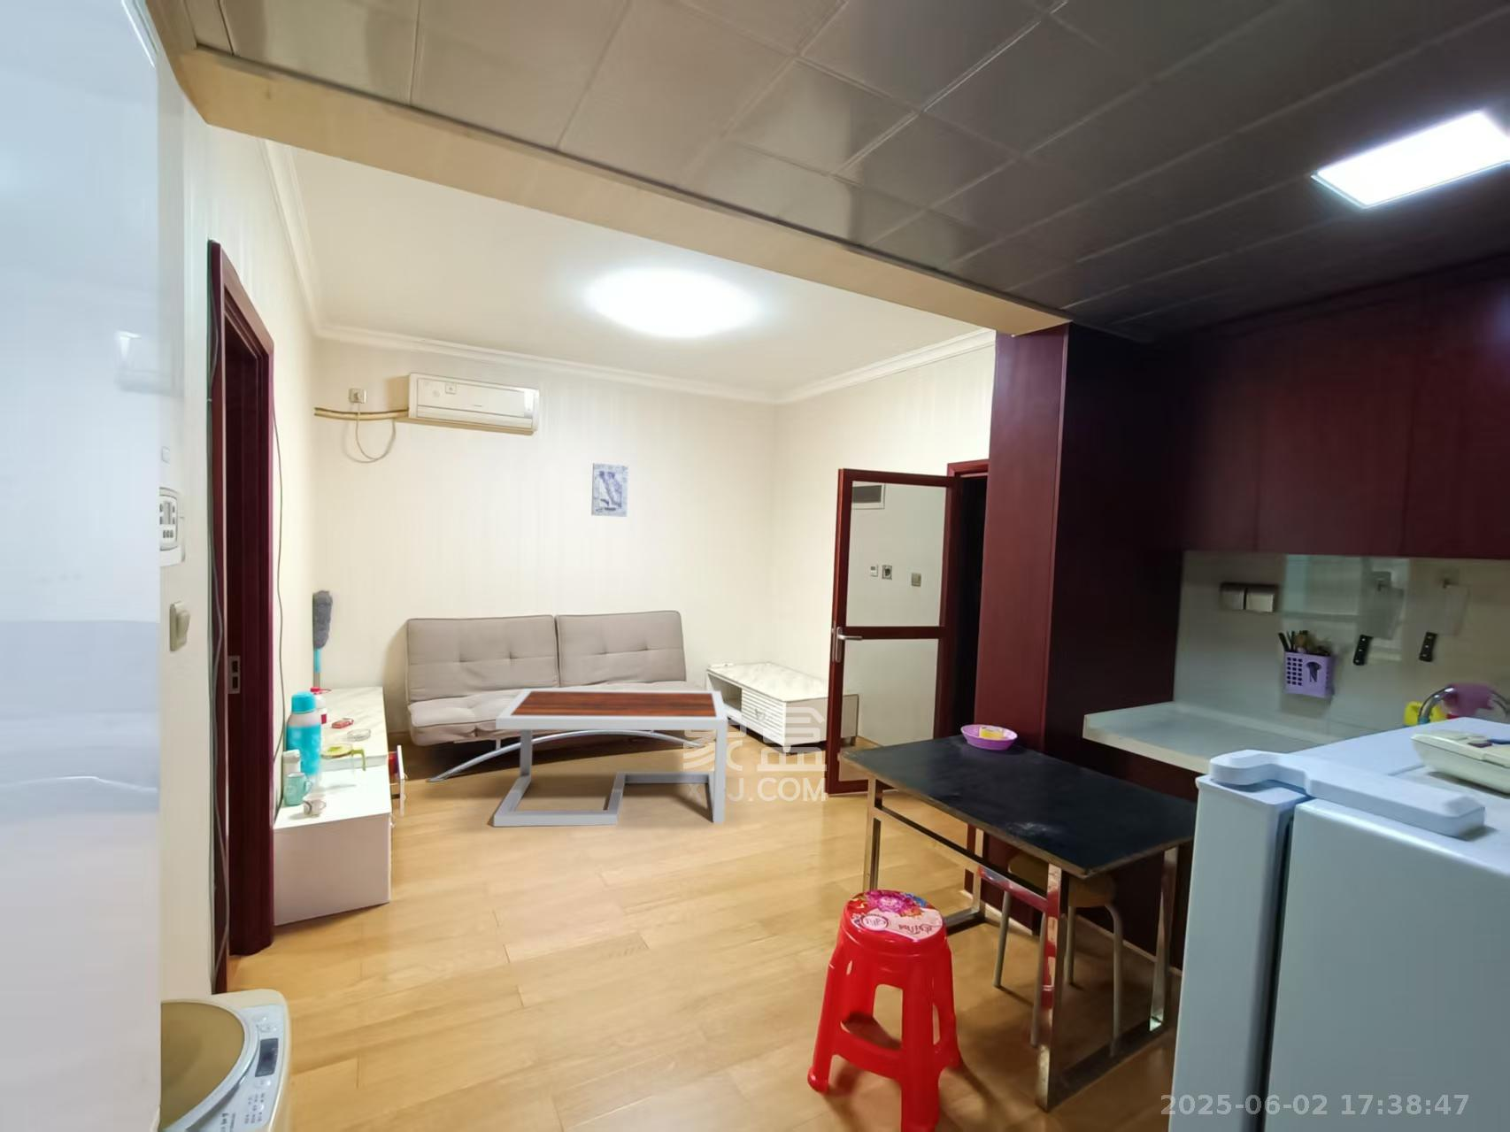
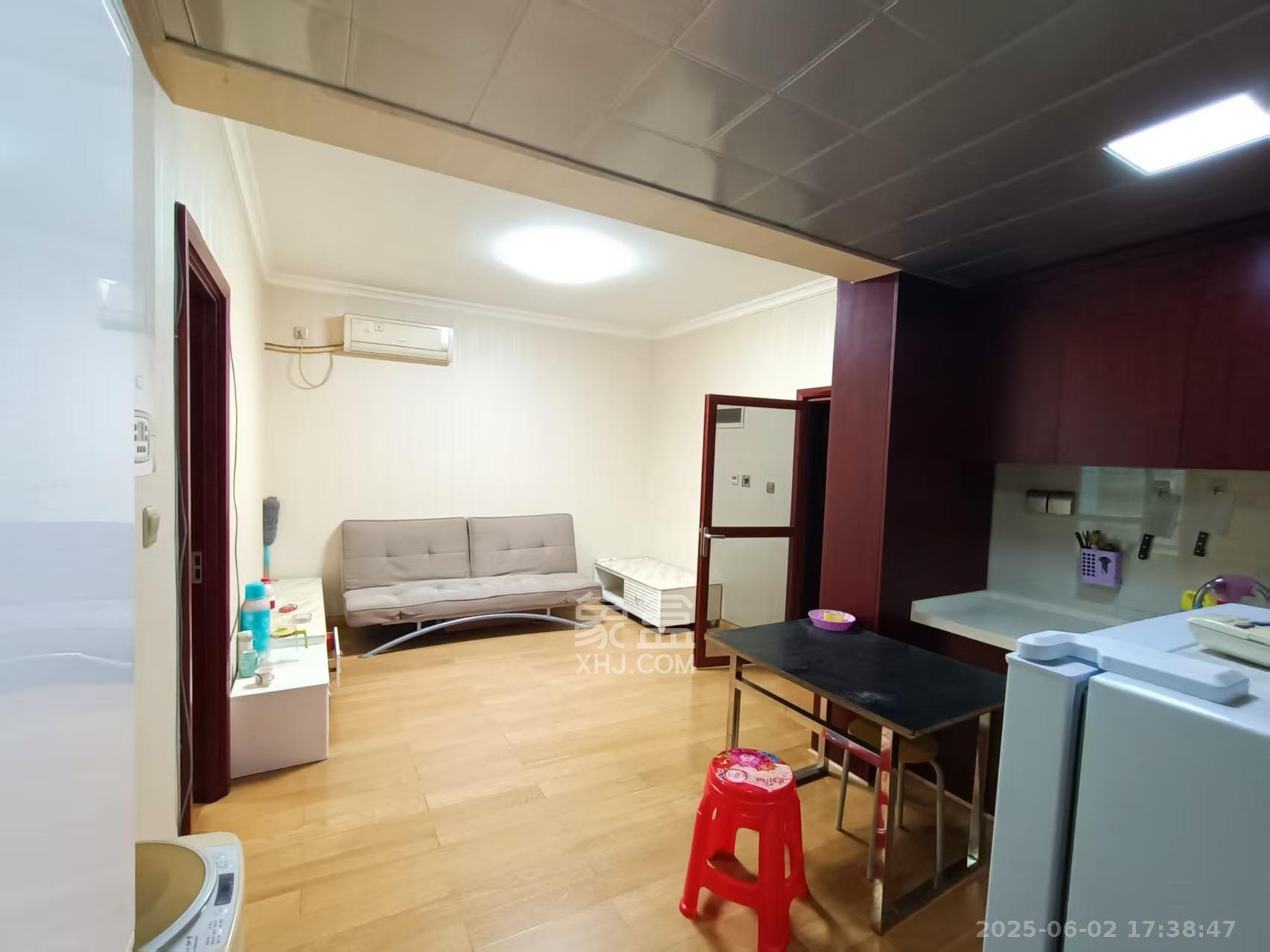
- coffee table [493,687,729,828]
- wall art [591,463,629,517]
